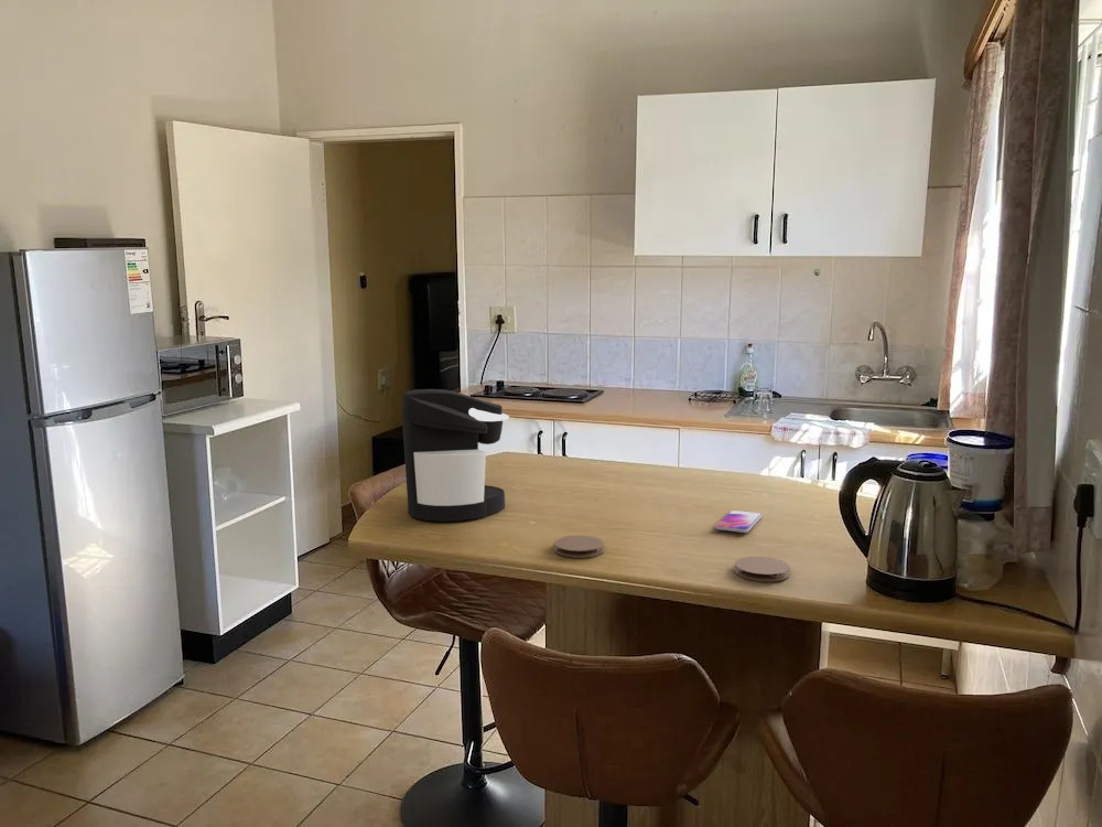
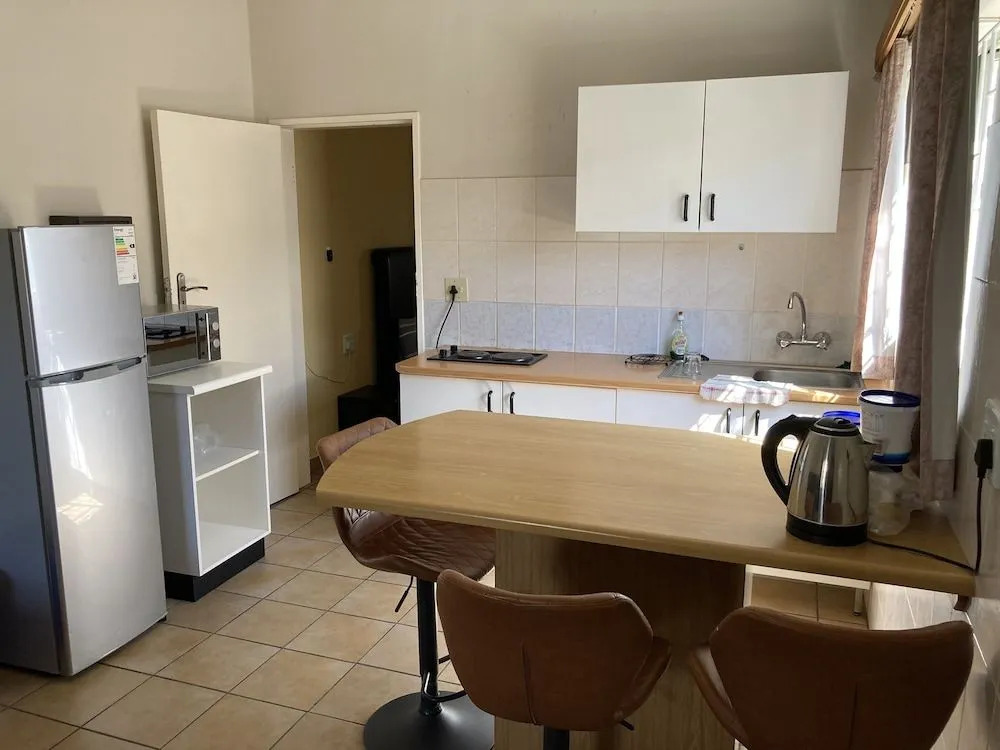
- coffee maker [401,388,510,523]
- coaster [553,535,605,559]
- smartphone [713,509,764,534]
- coaster [734,556,791,582]
